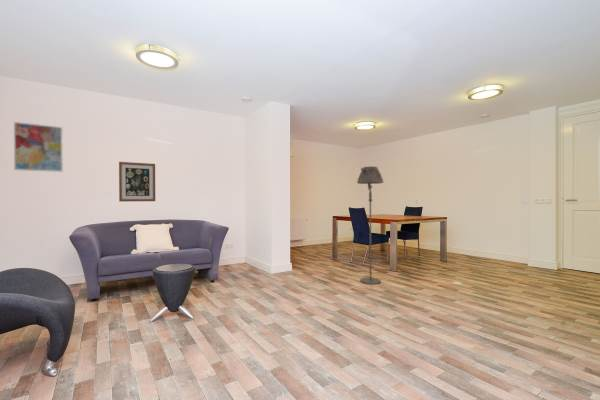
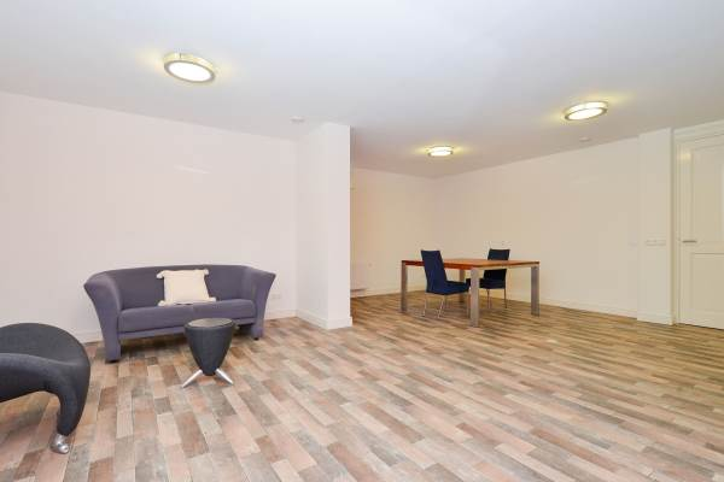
- floor lamp [356,165,384,285]
- wall art [13,121,64,173]
- wall art [118,161,156,203]
